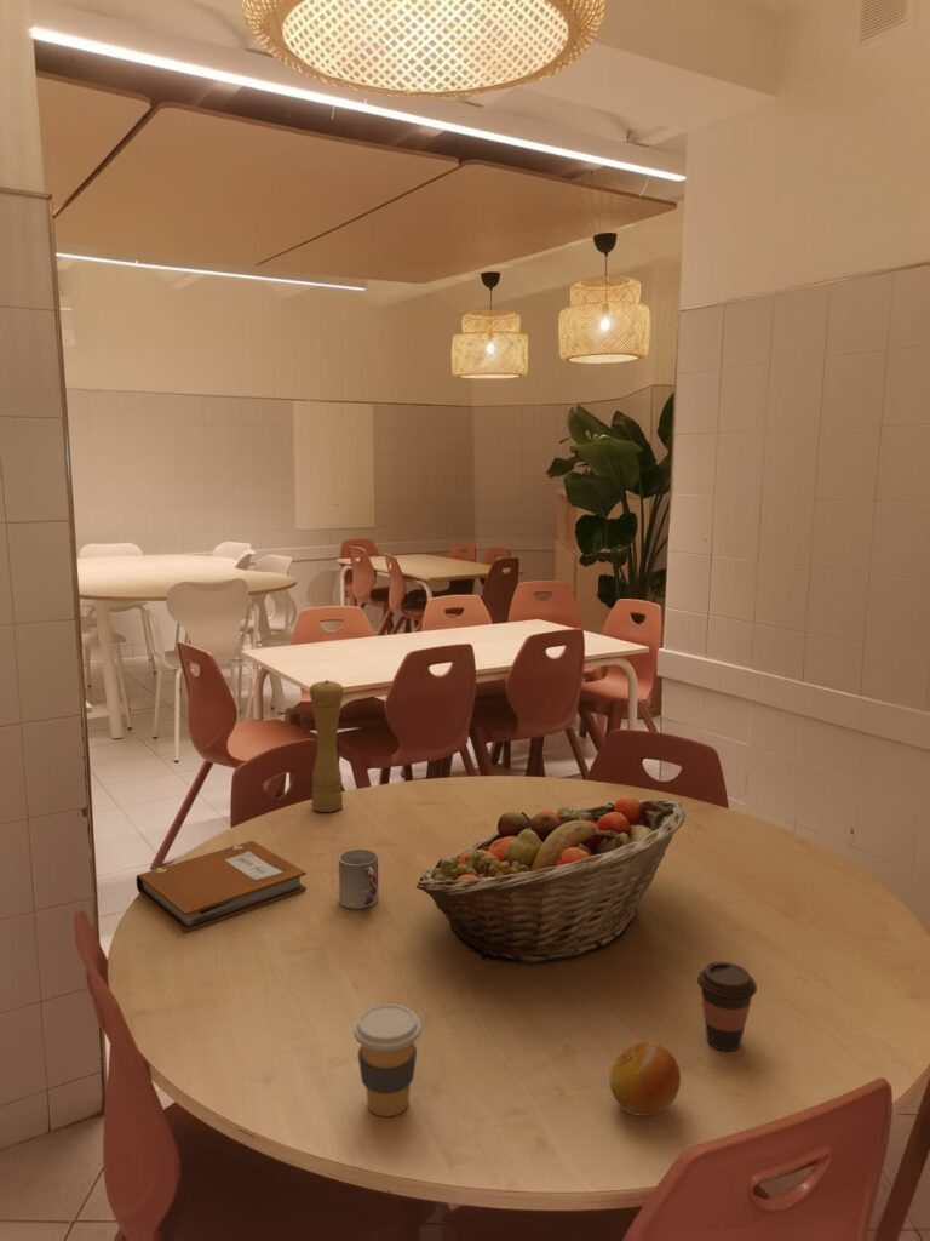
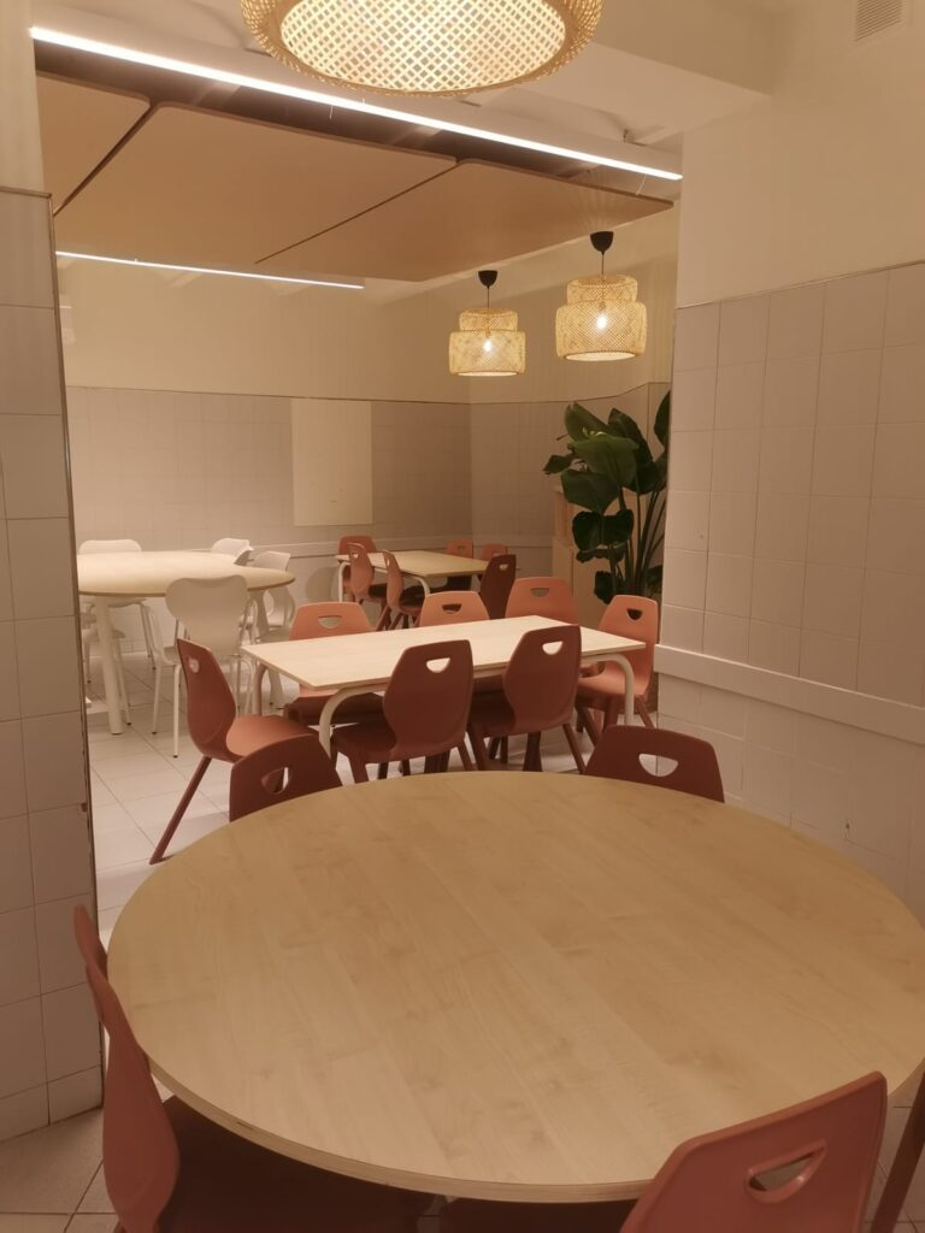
- coffee cup [352,1002,423,1117]
- fruit [608,1040,682,1117]
- pepper mill [309,679,345,813]
- cup [338,848,379,910]
- coffee cup [696,961,758,1052]
- notebook [136,840,308,933]
- fruit basket [415,795,687,965]
